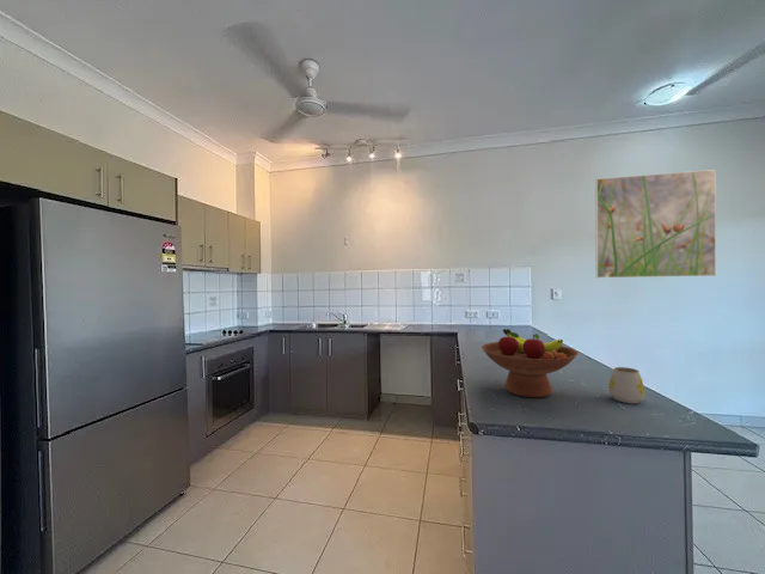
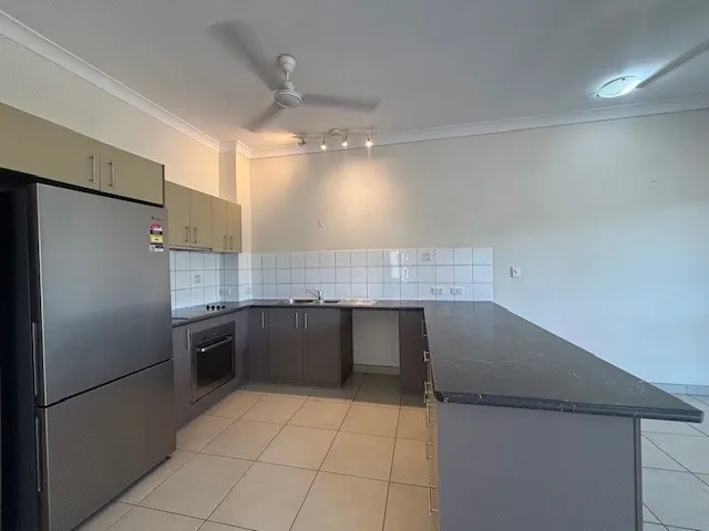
- fruit bowl [481,328,580,398]
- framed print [594,169,717,279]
- mug [607,366,645,404]
